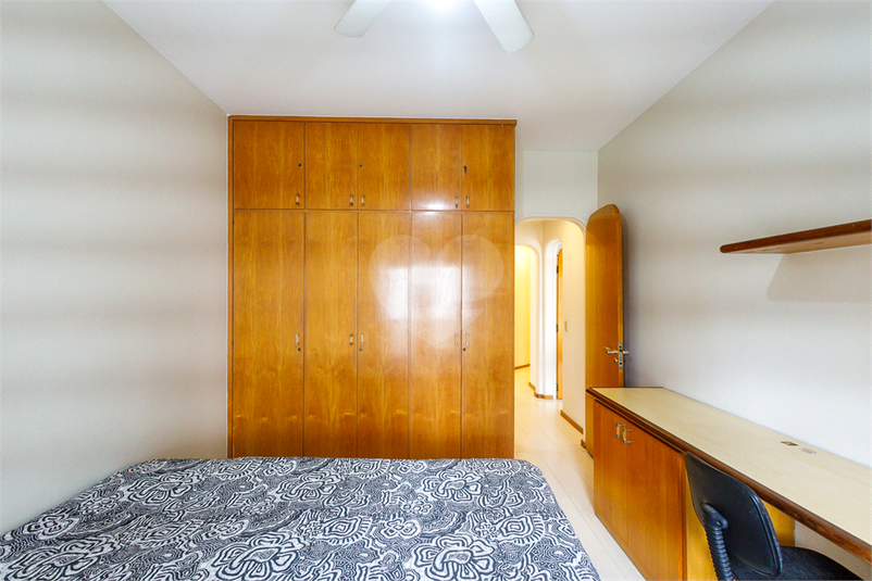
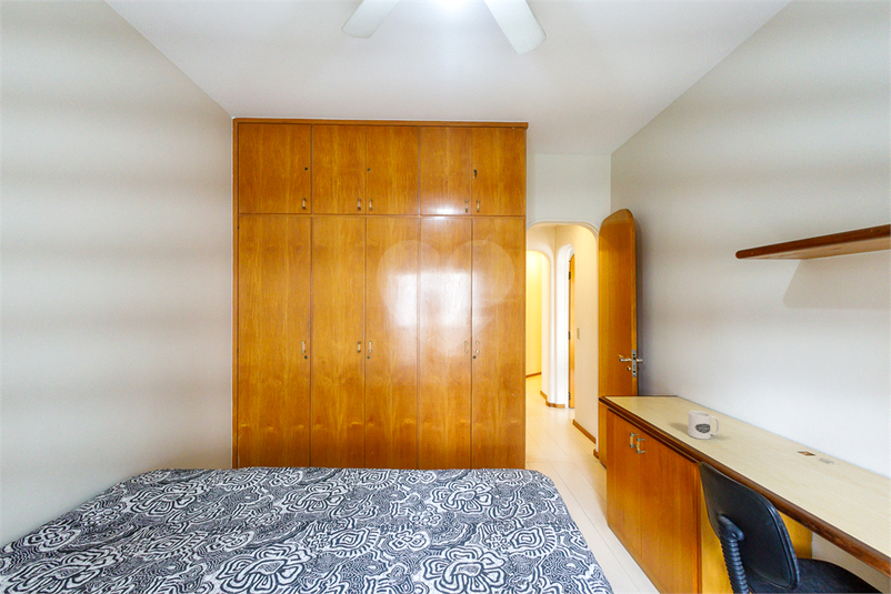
+ mug [687,410,721,441]
